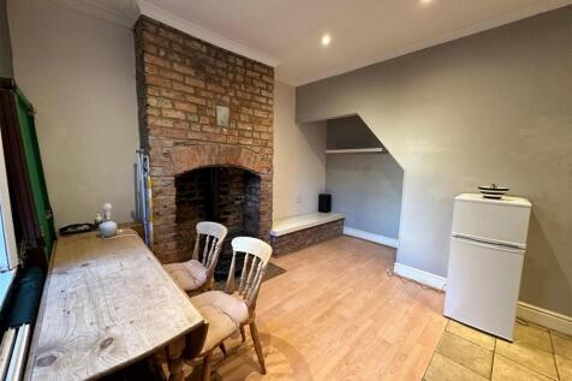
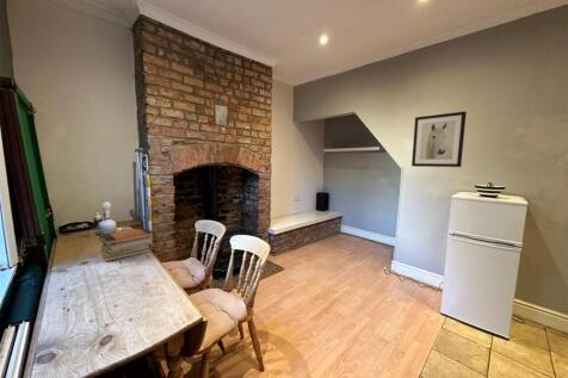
+ book stack [98,227,155,262]
+ wall art [410,110,468,168]
